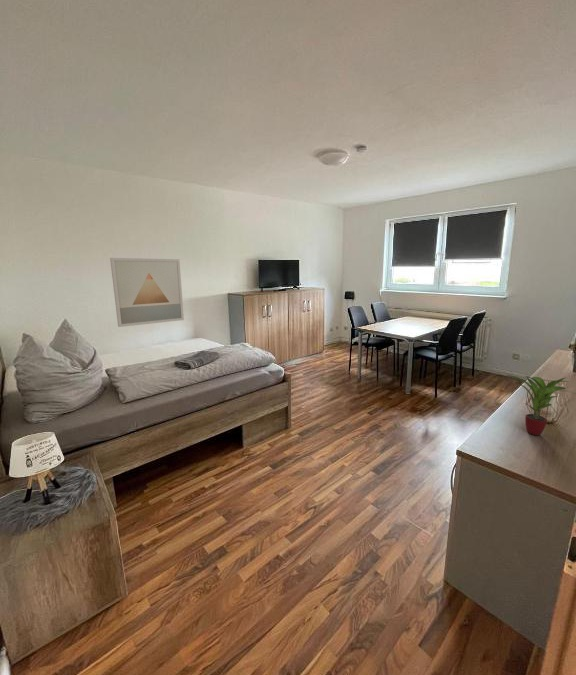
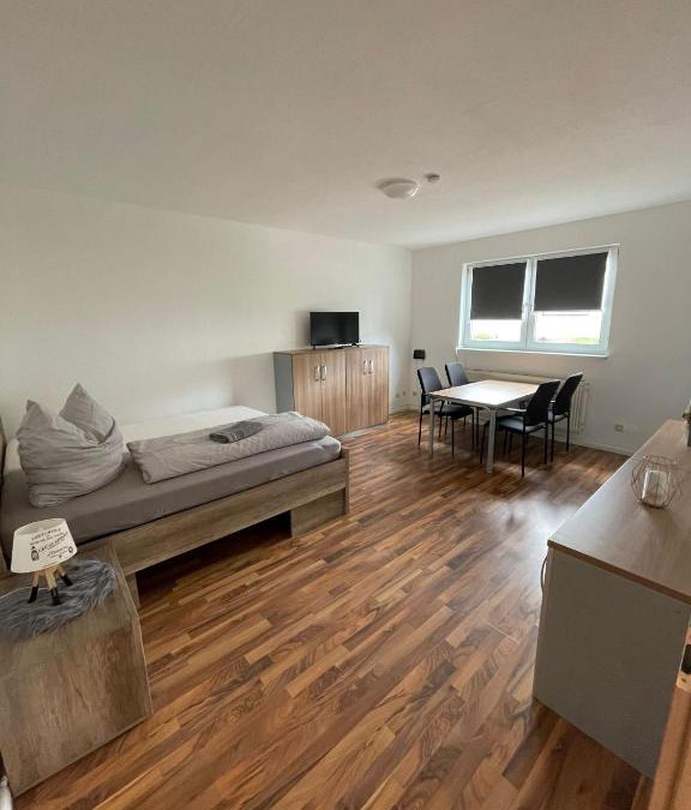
- potted plant [506,374,570,436]
- wall art [109,257,185,328]
